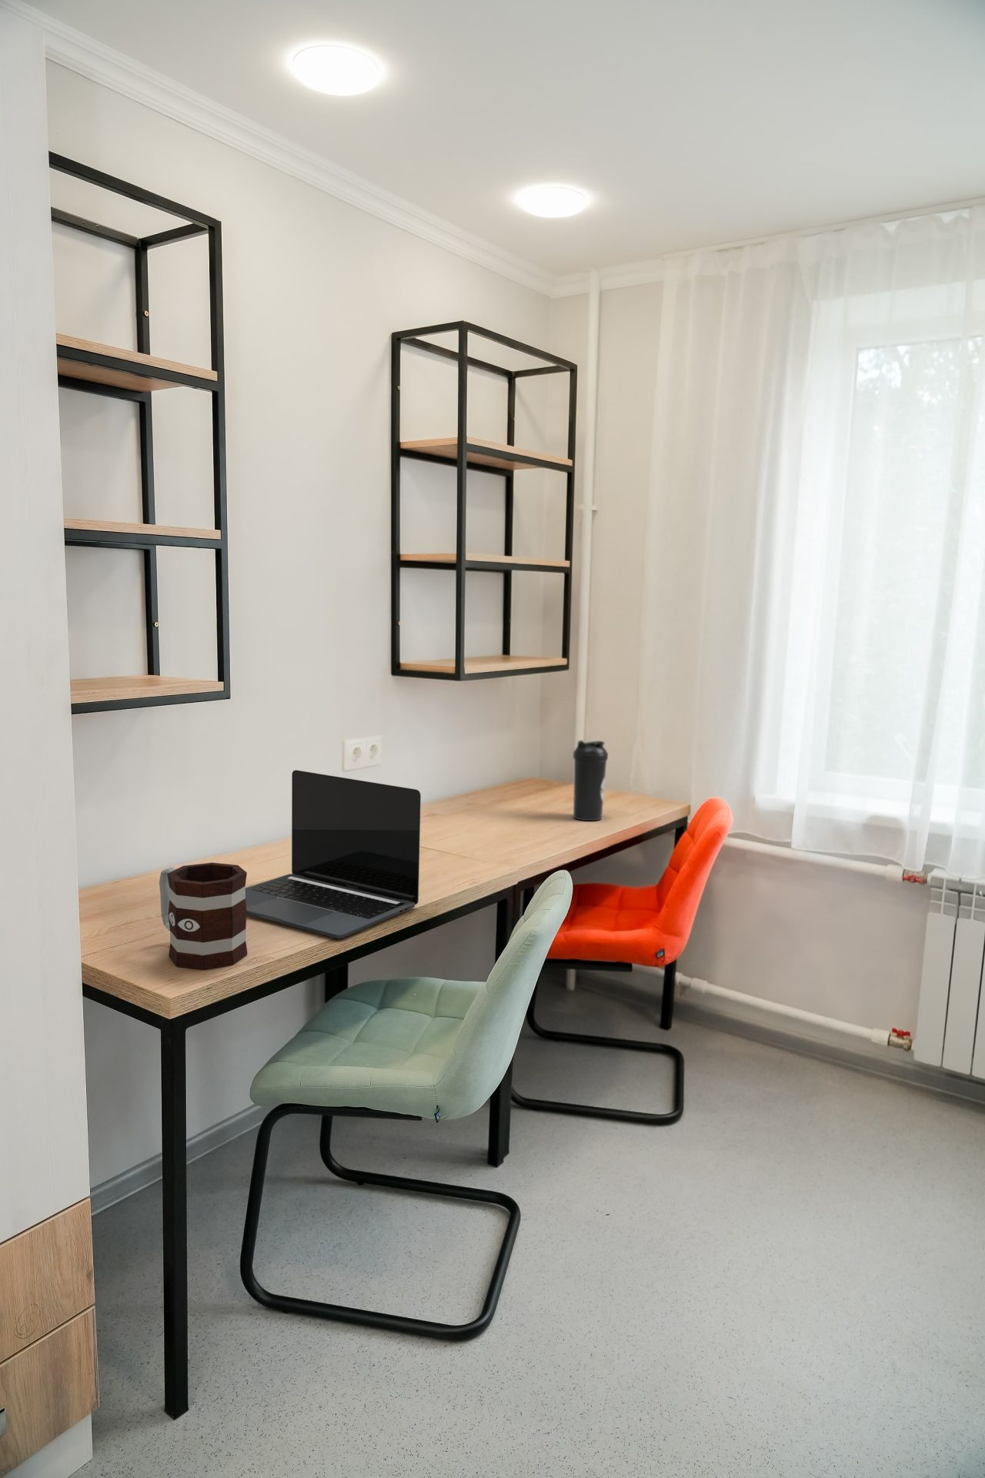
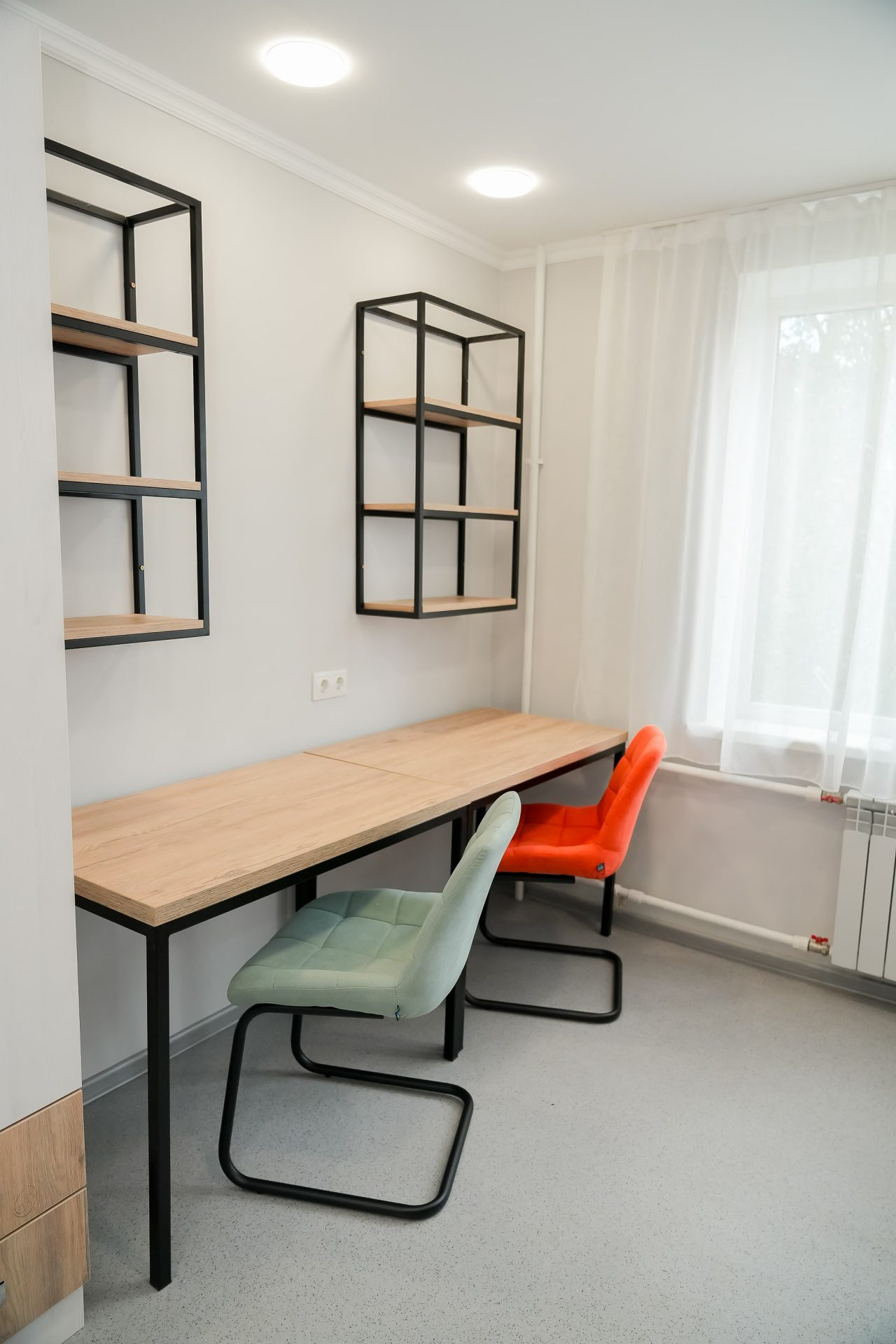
- laptop [245,769,422,939]
- mug [158,861,247,971]
- water bottle [573,740,609,821]
